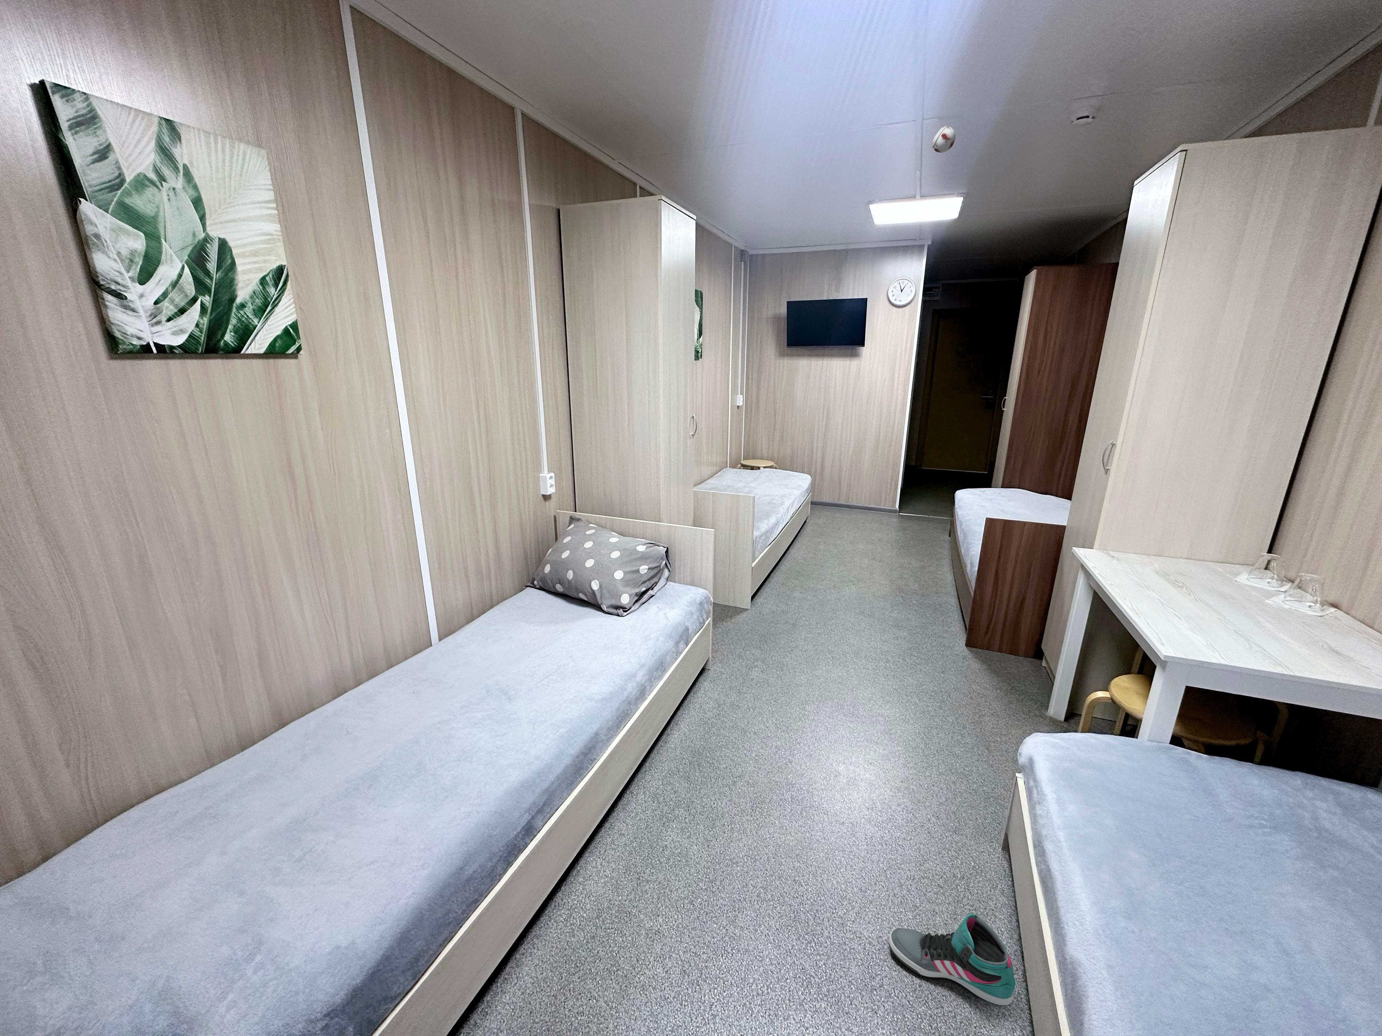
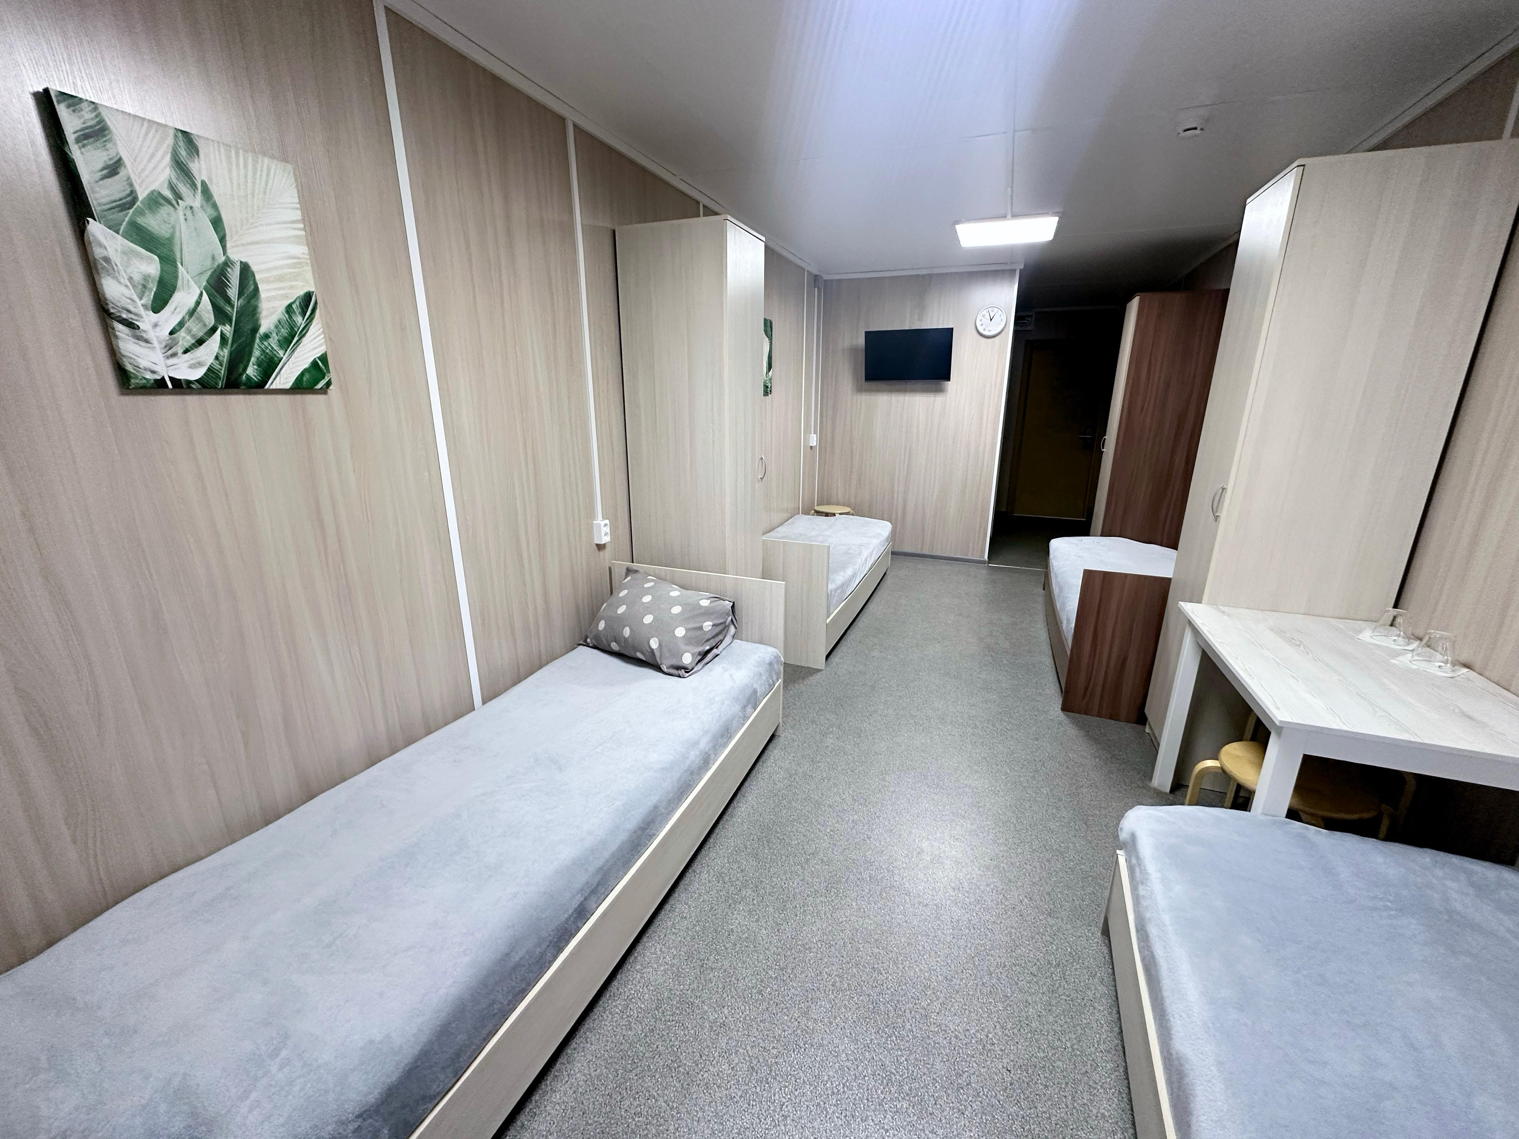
- sneaker [888,913,1015,1007]
- smoke detector [931,126,955,153]
